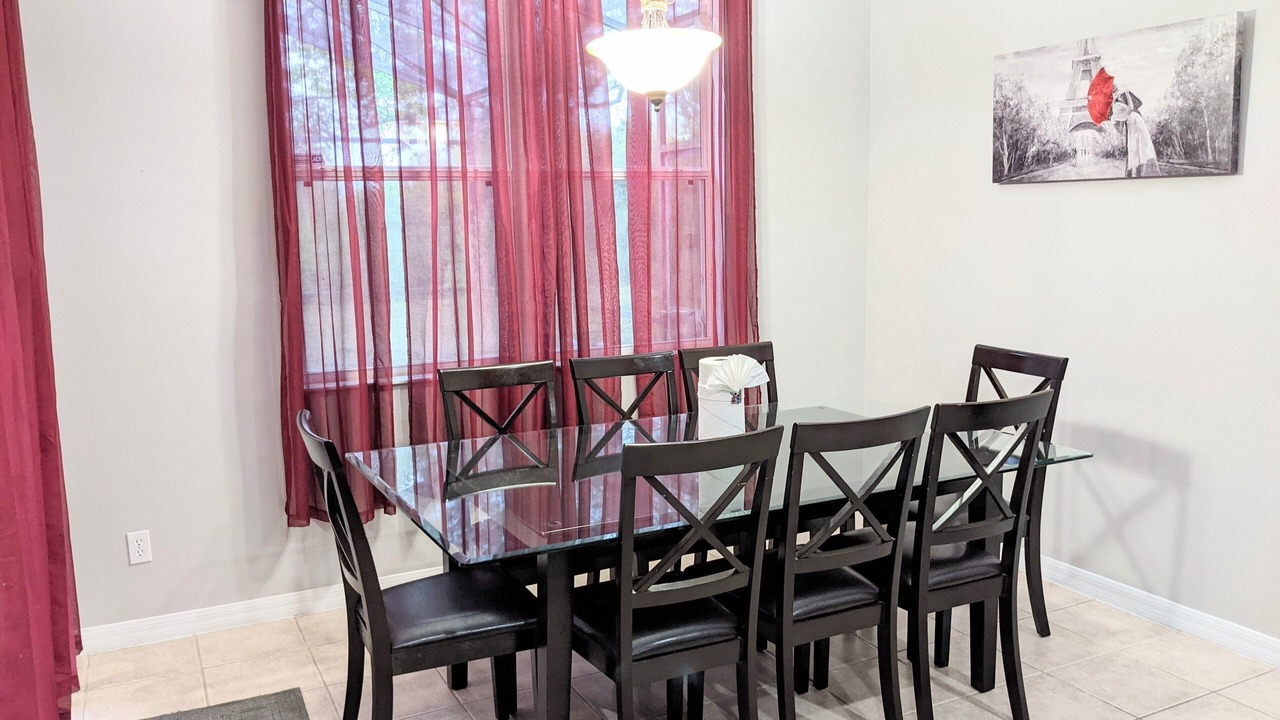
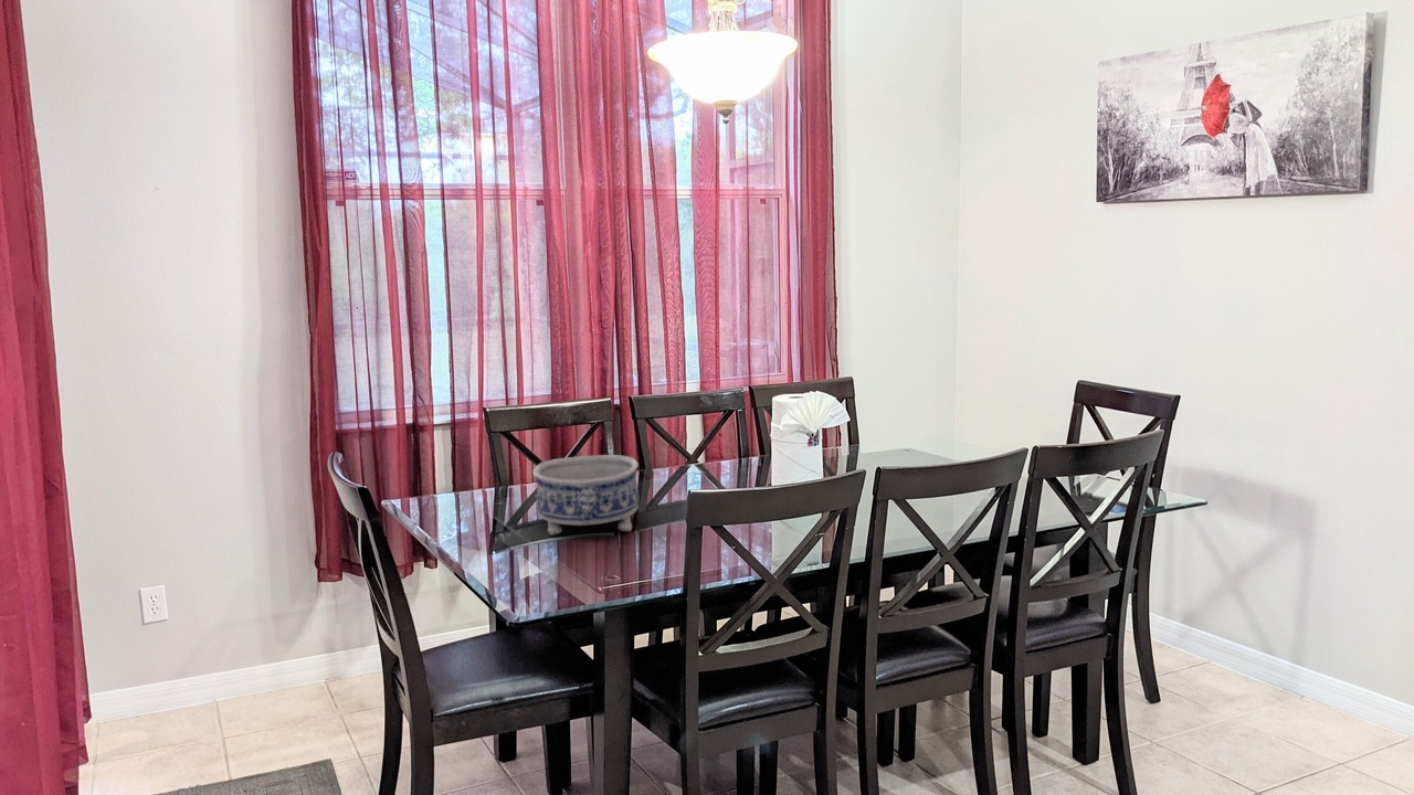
+ decorative bowl [531,454,640,536]
